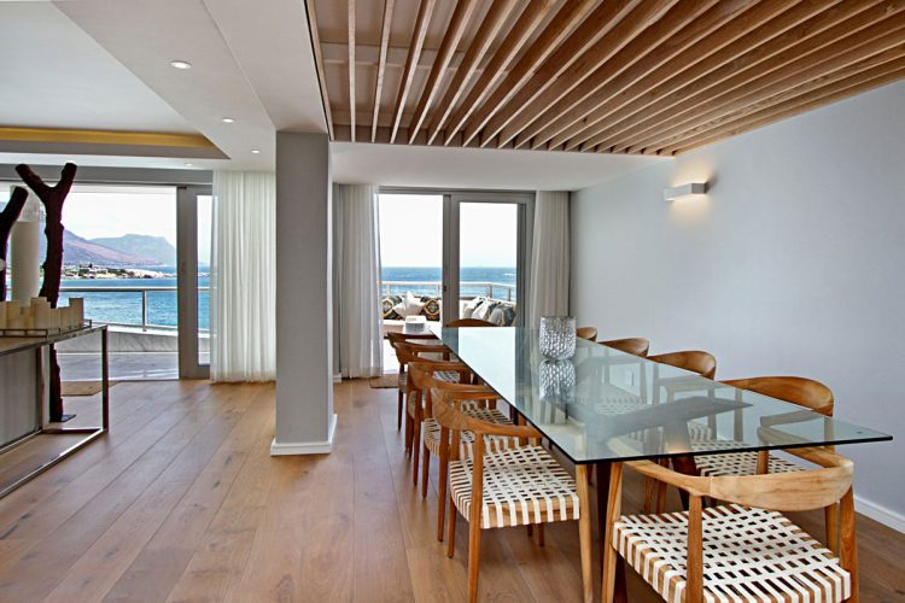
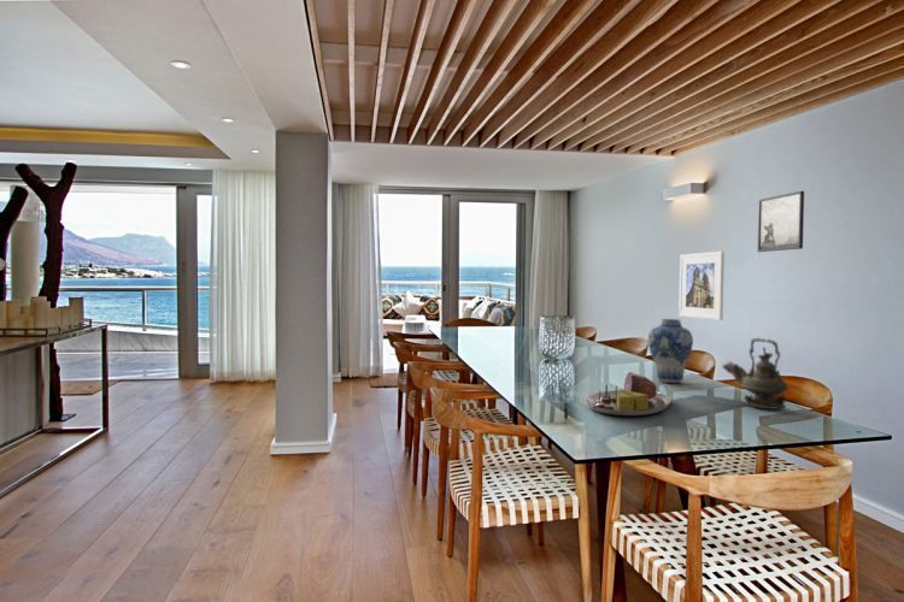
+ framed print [756,190,805,253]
+ serving tray [585,371,673,417]
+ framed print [677,250,726,321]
+ teapot [721,337,791,411]
+ vase [647,318,694,384]
